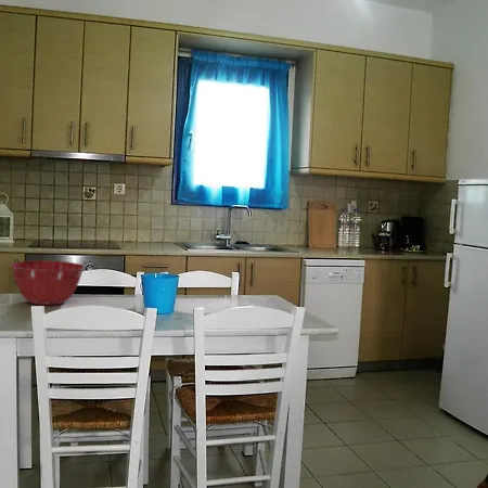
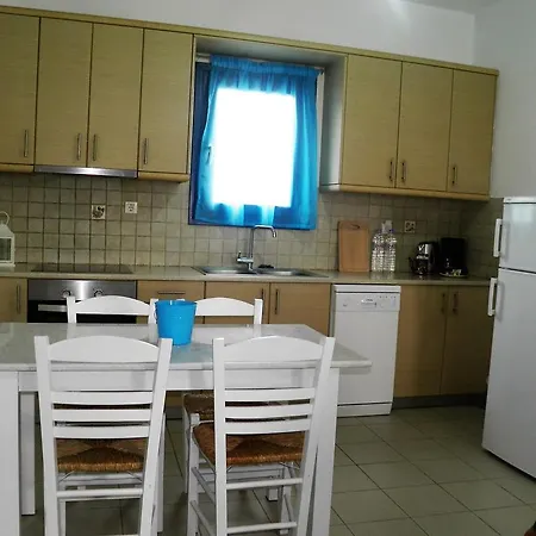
- mixing bowl [10,259,86,306]
